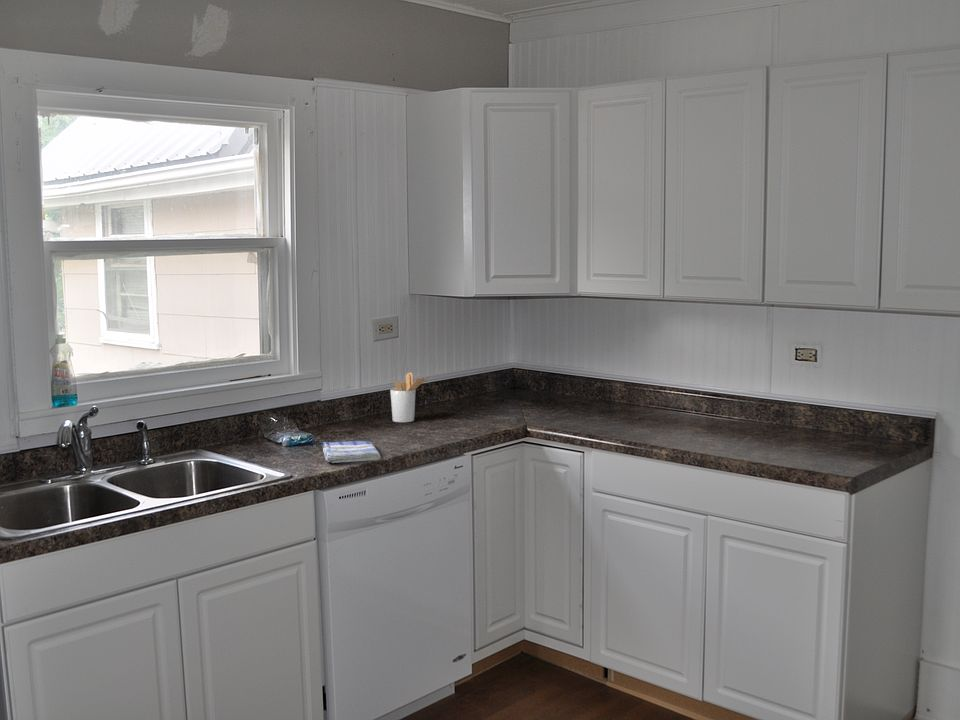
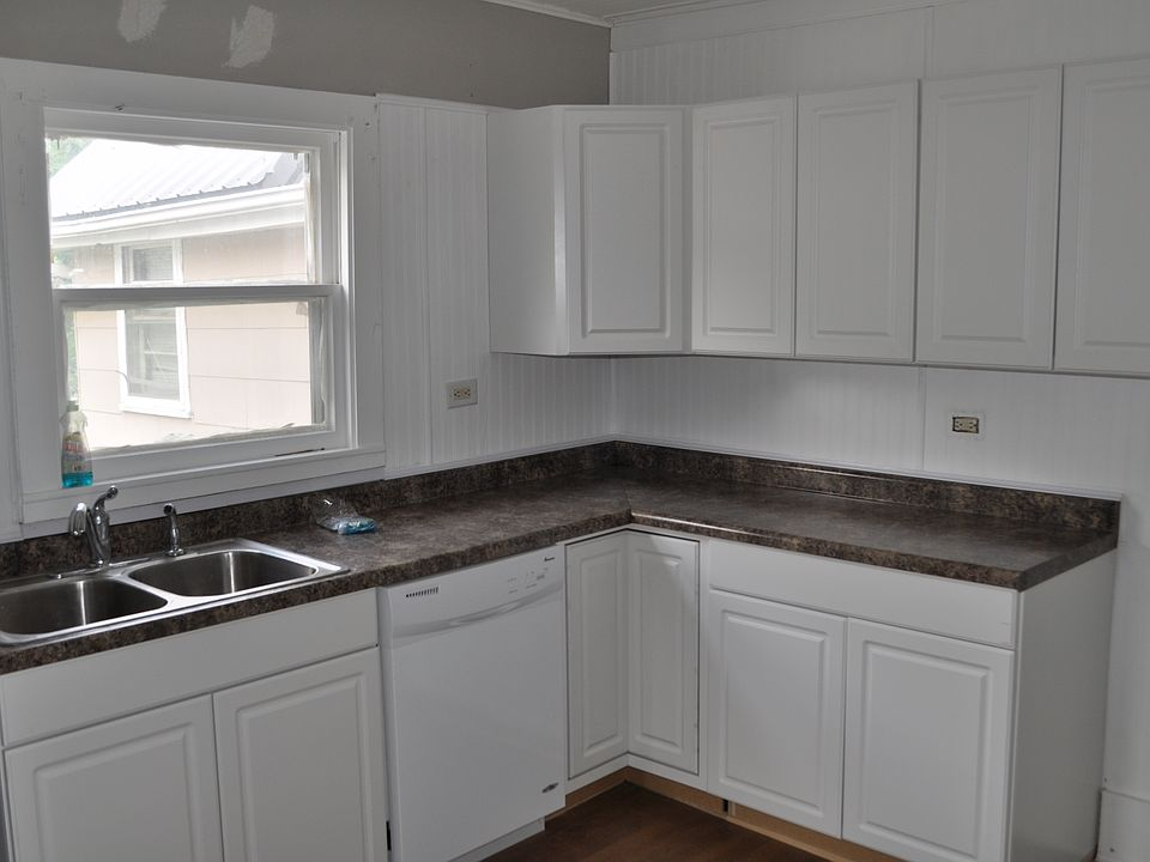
- dish towel [321,440,382,464]
- utensil holder [389,371,429,423]
